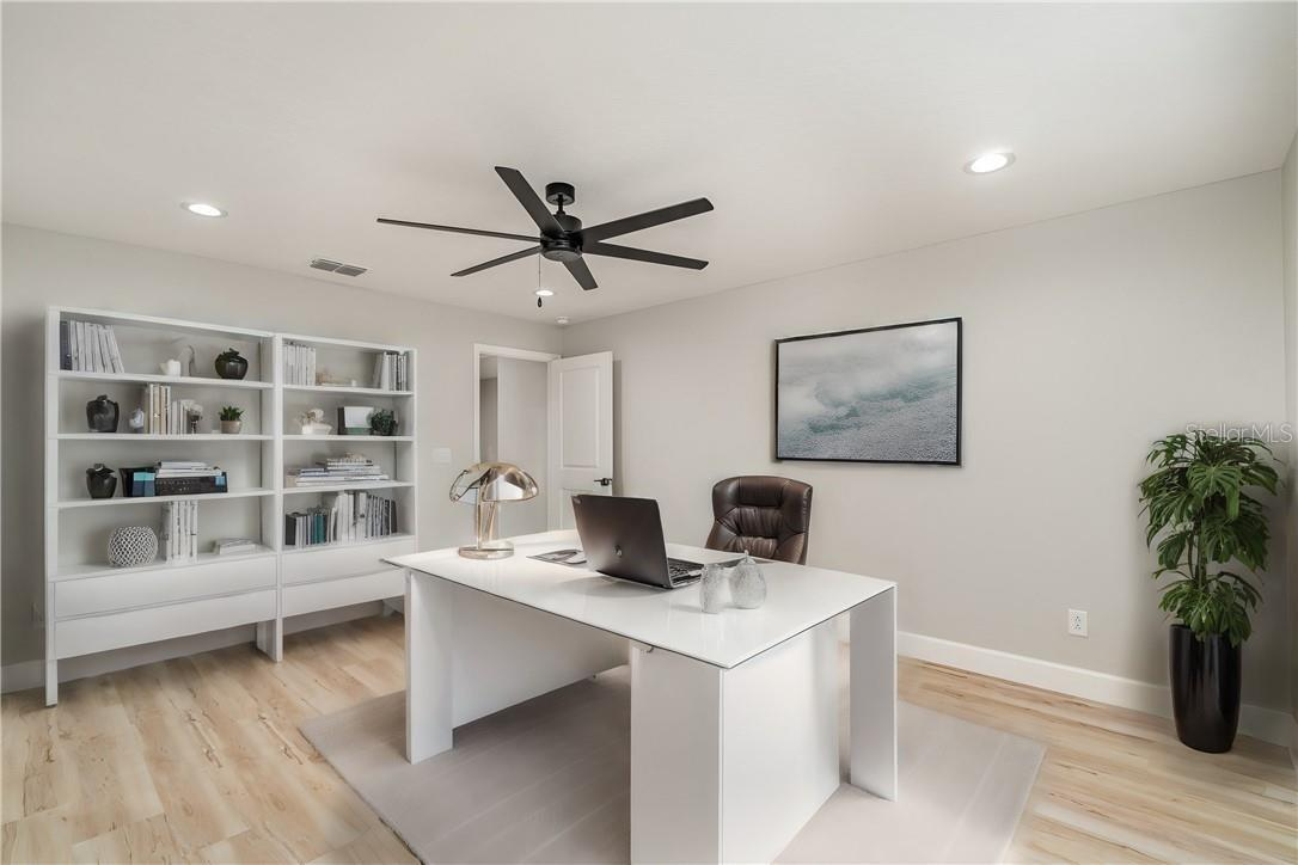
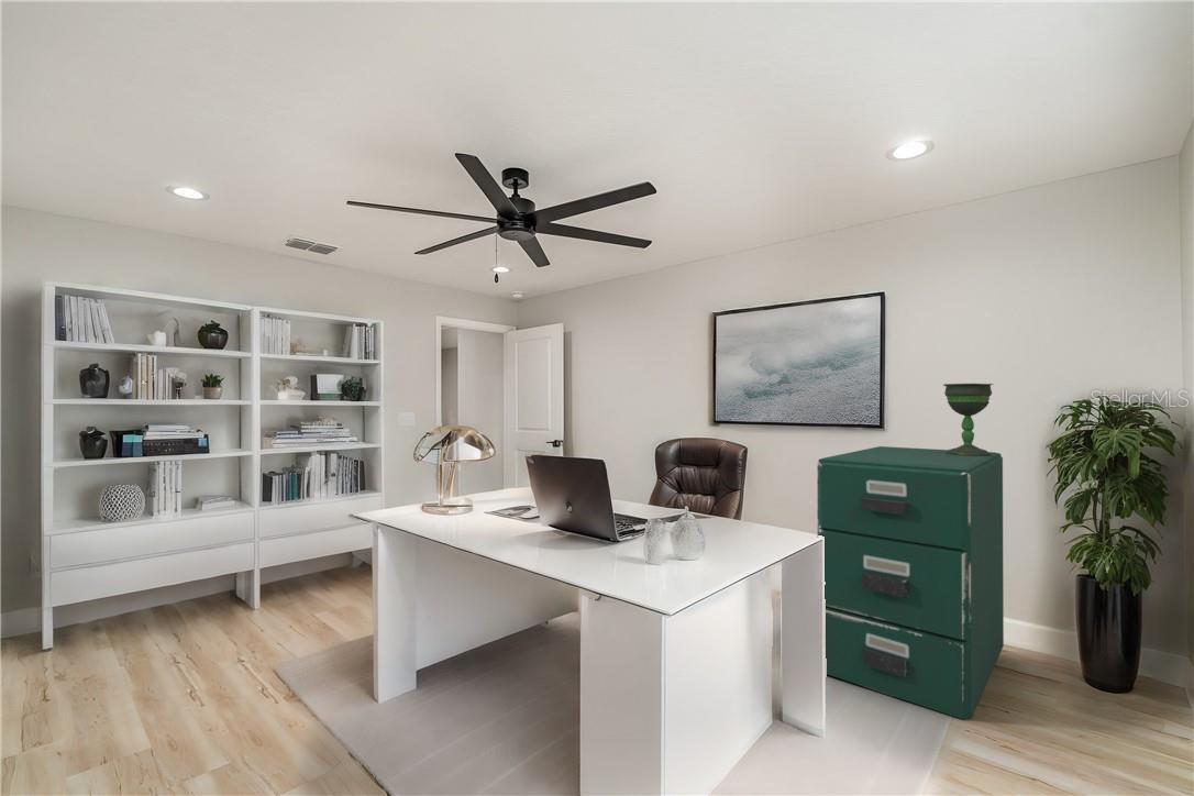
+ chalice [942,383,995,456]
+ filing cabinet [816,445,1005,721]
